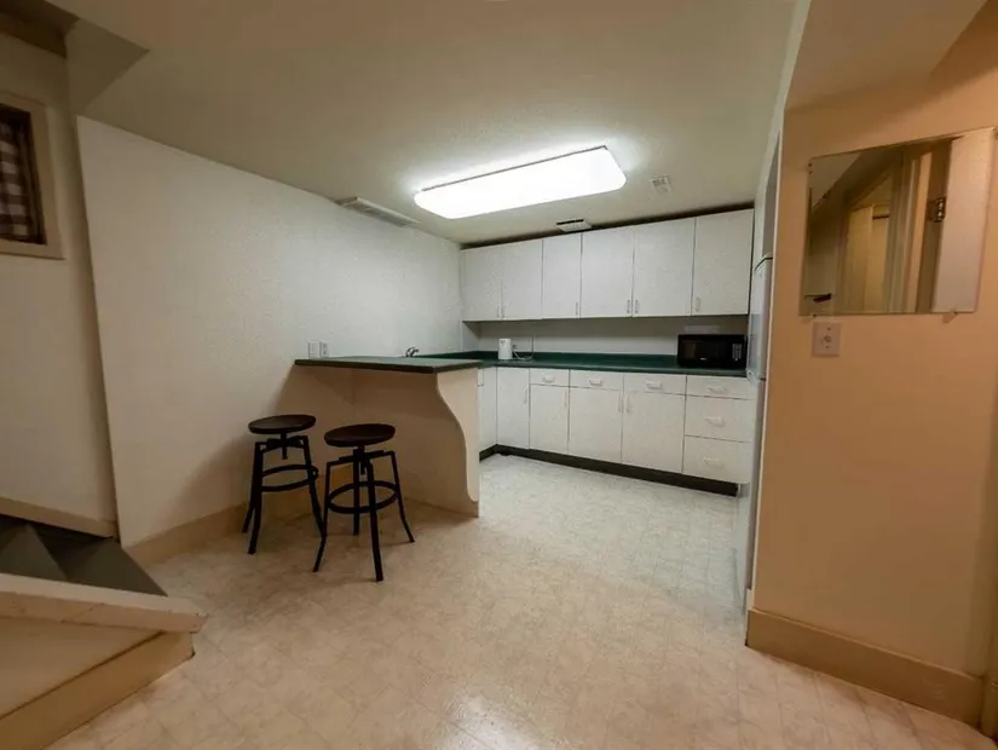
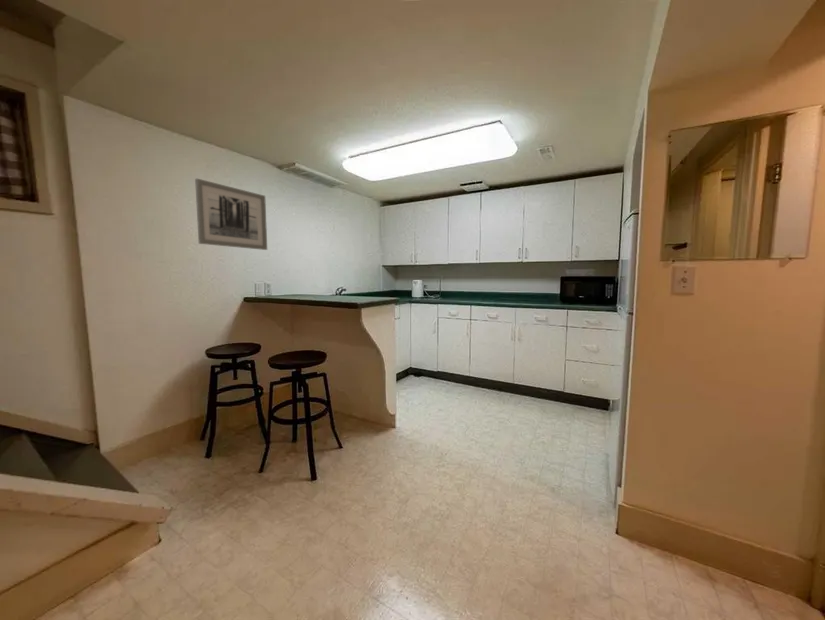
+ wall art [194,178,268,251]
